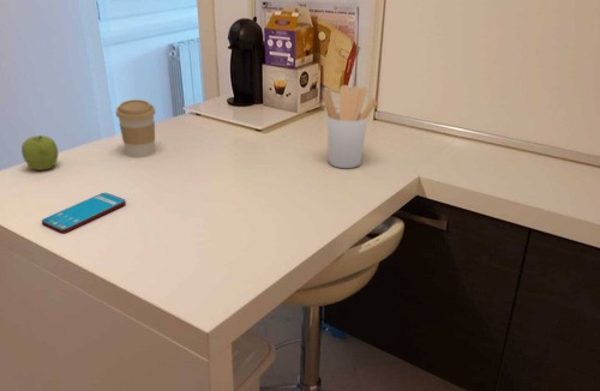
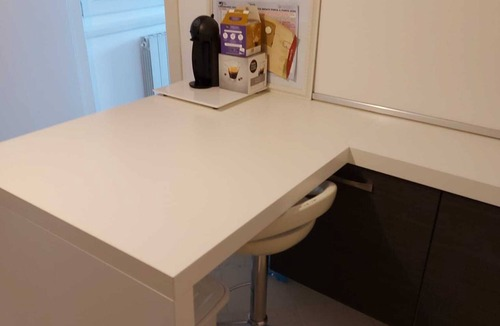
- utensil holder [322,84,378,169]
- coffee cup [115,98,156,158]
- smartphone [41,192,127,234]
- fruit [20,134,59,172]
